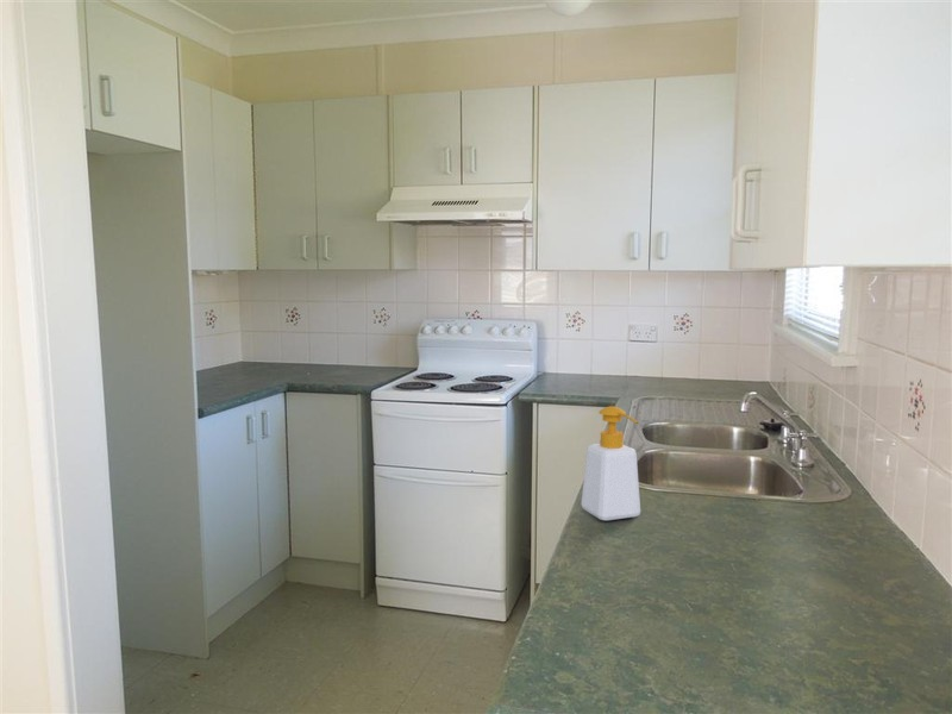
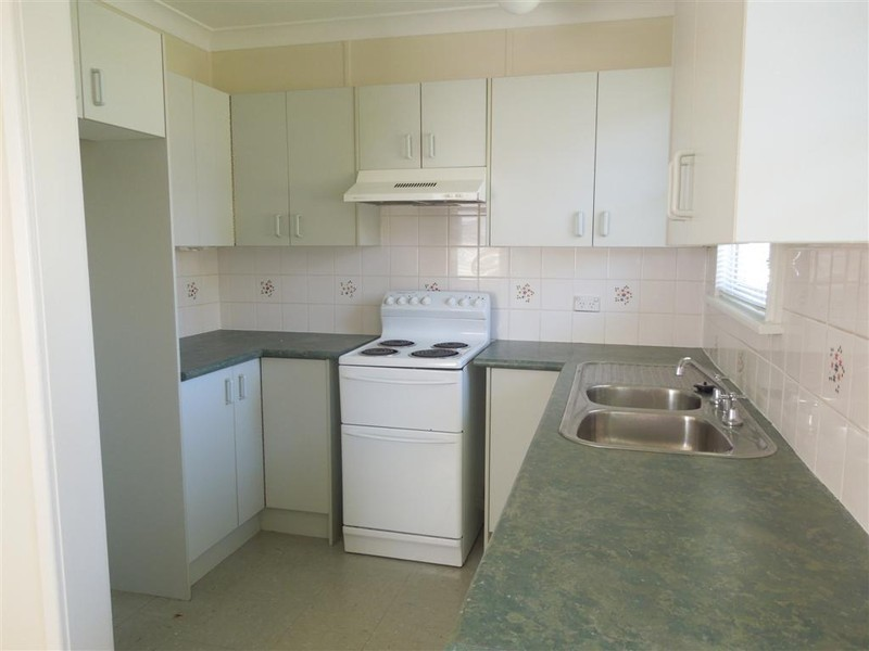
- soap bottle [580,406,641,521]
